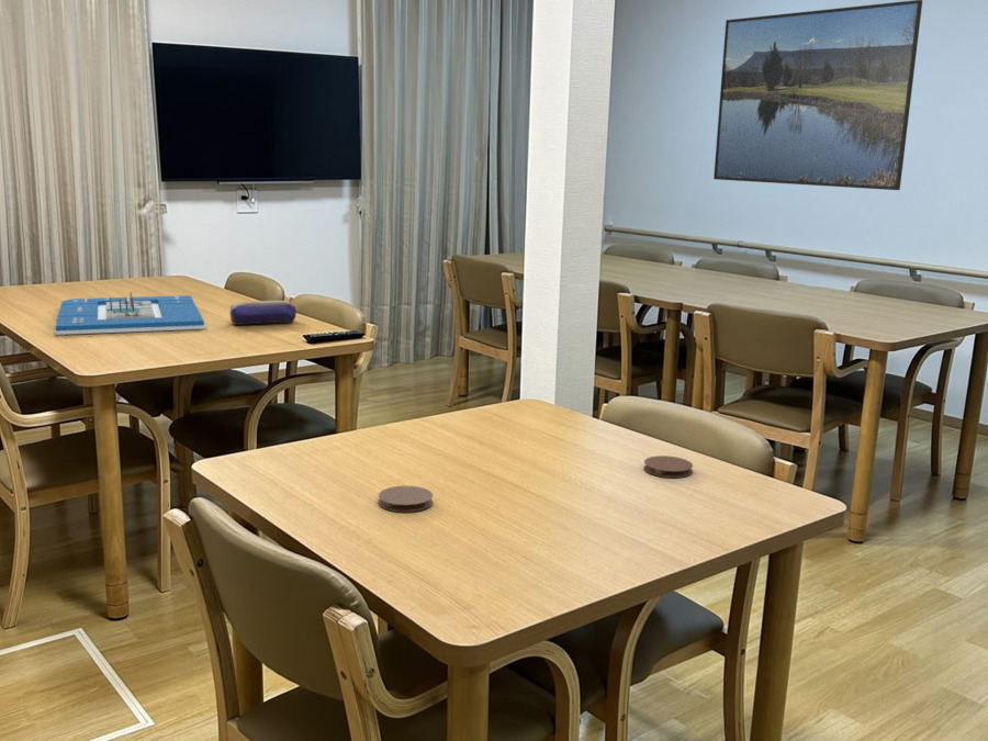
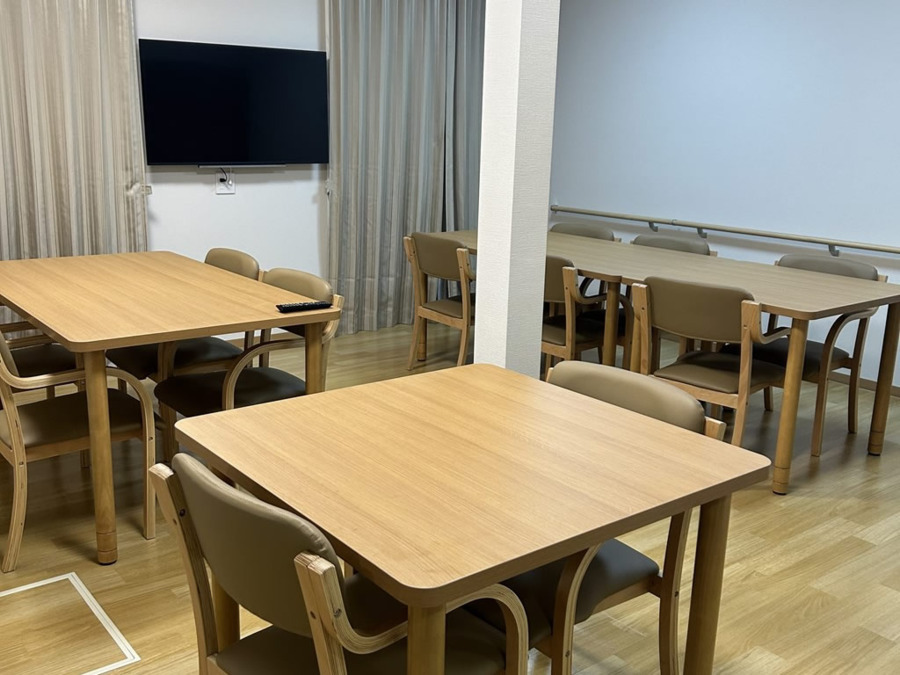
- coaster [378,485,434,513]
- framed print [712,0,923,191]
- pencil case [228,299,297,326]
- coaster [643,454,694,479]
- architectural model [54,291,206,336]
